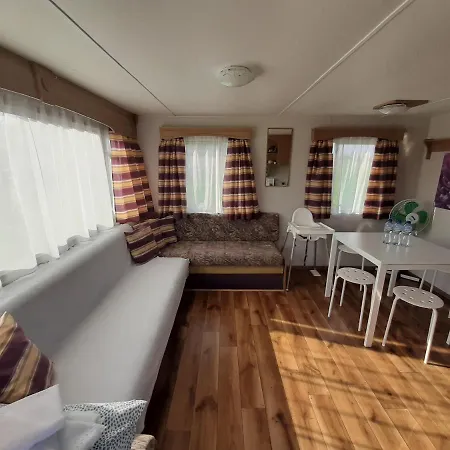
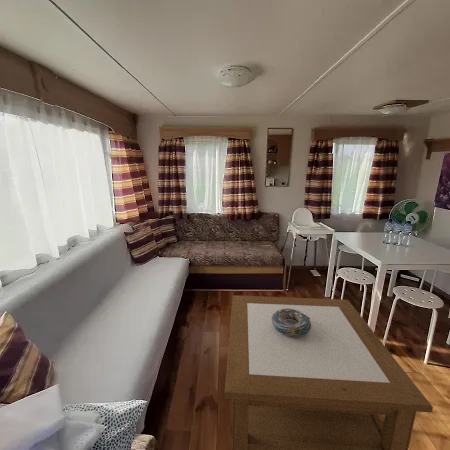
+ coffee table [224,294,434,450]
+ decorative bowl [271,308,311,337]
